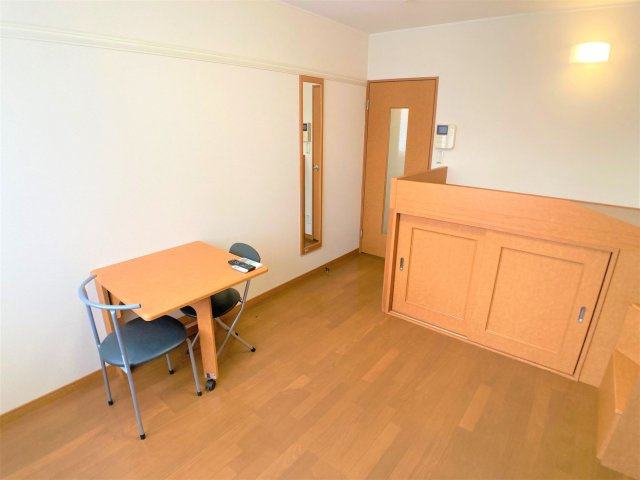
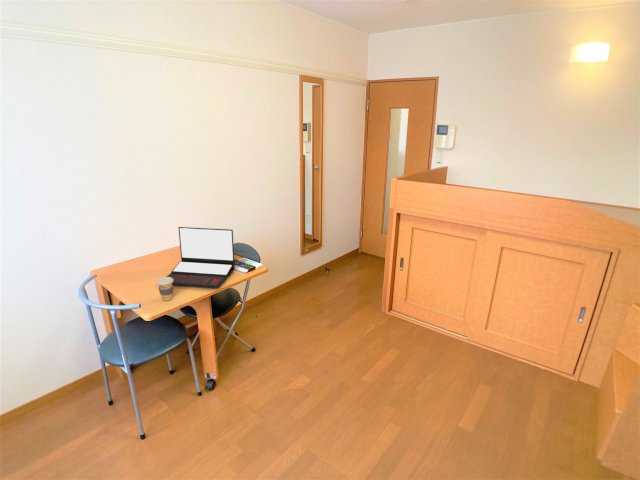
+ laptop [166,226,236,289]
+ coffee cup [156,276,174,302]
